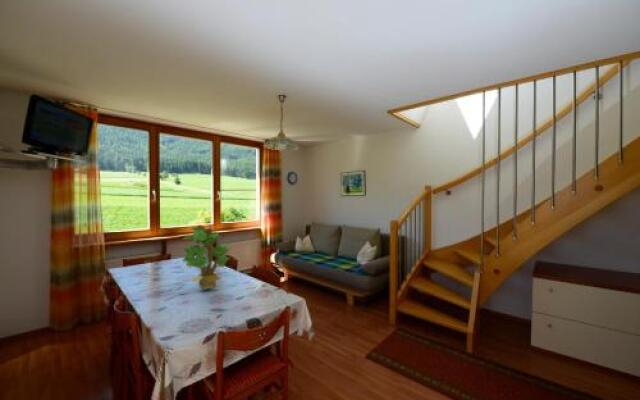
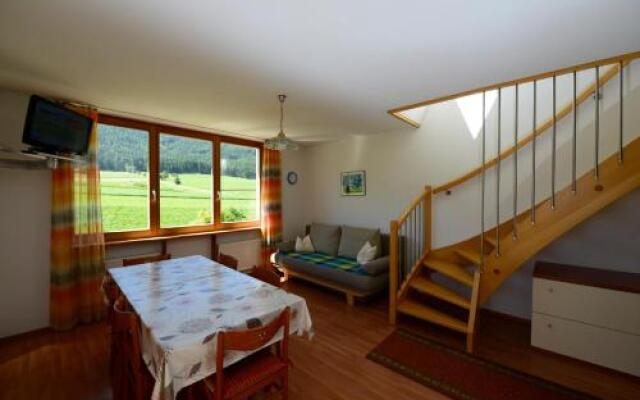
- flower bouquet [181,224,233,290]
